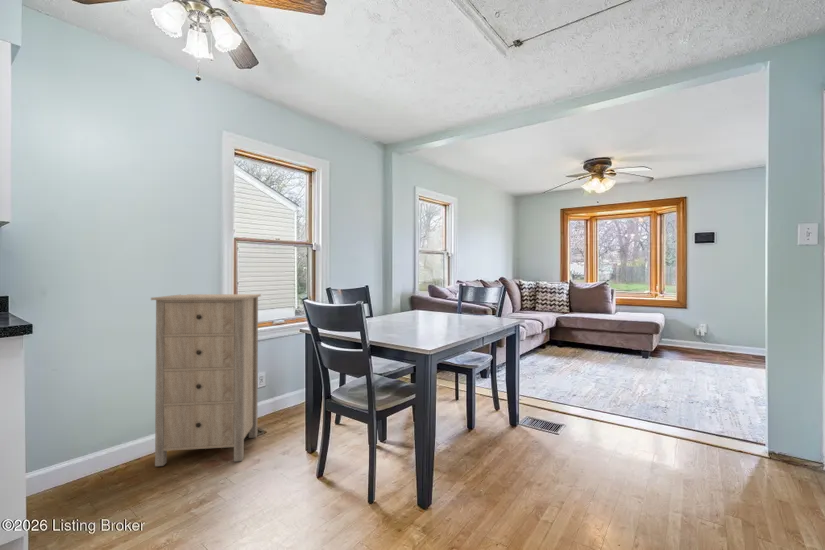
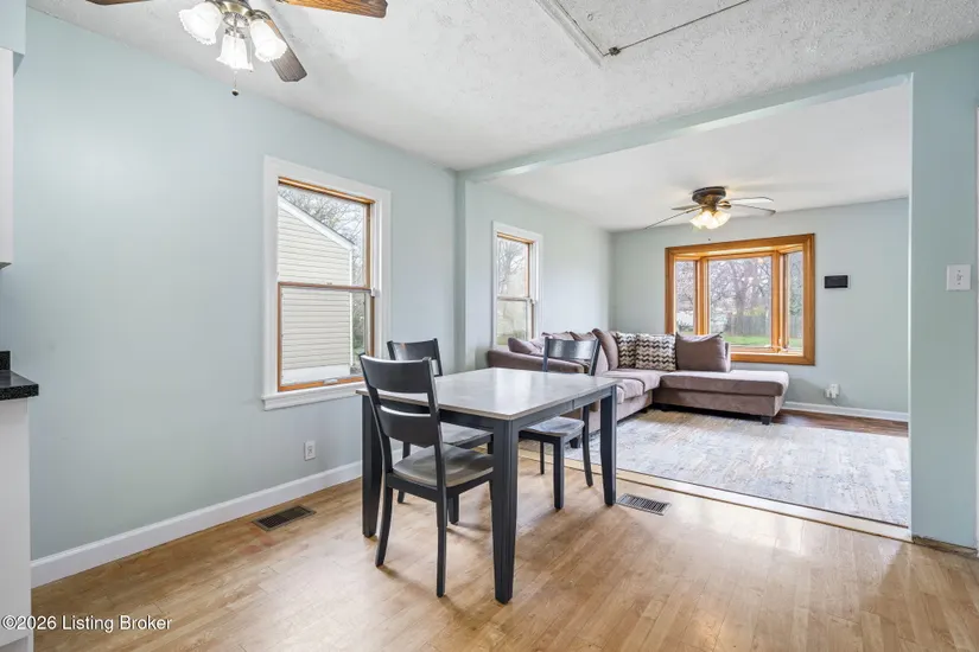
- storage cabinet [150,293,262,467]
